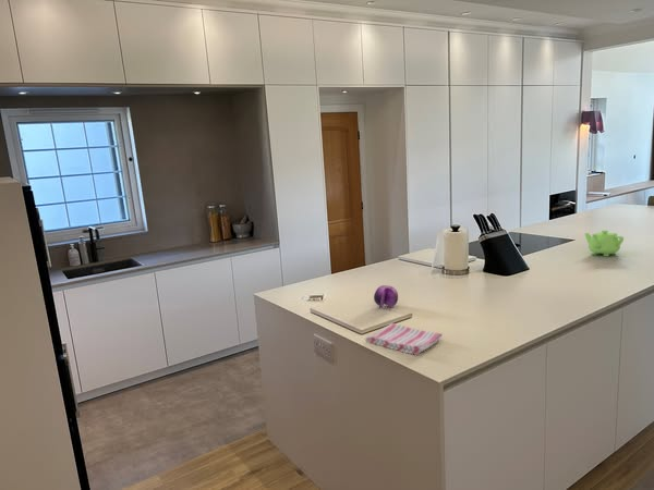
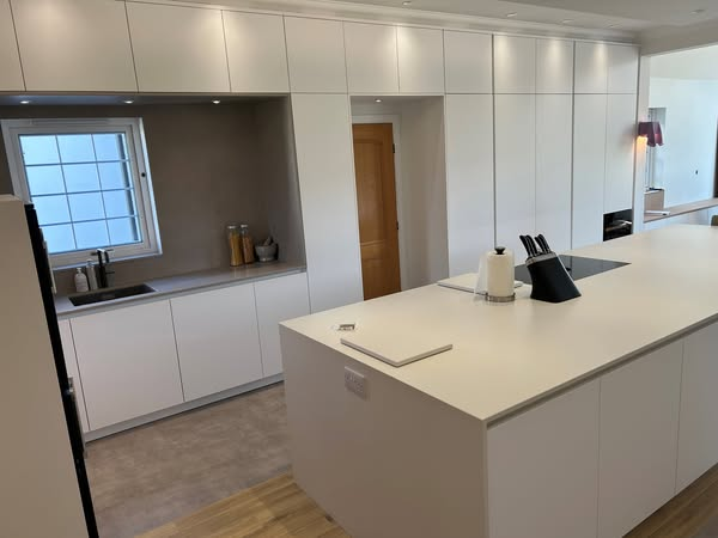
- dish towel [364,322,444,356]
- fruit [373,284,399,309]
- teapot [583,229,625,257]
